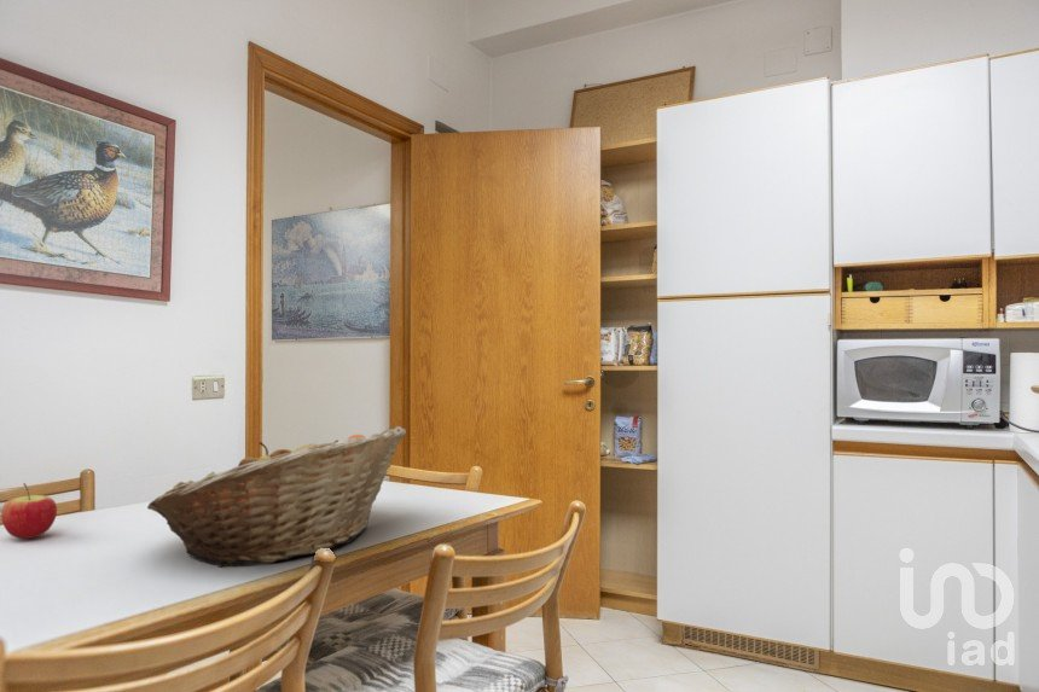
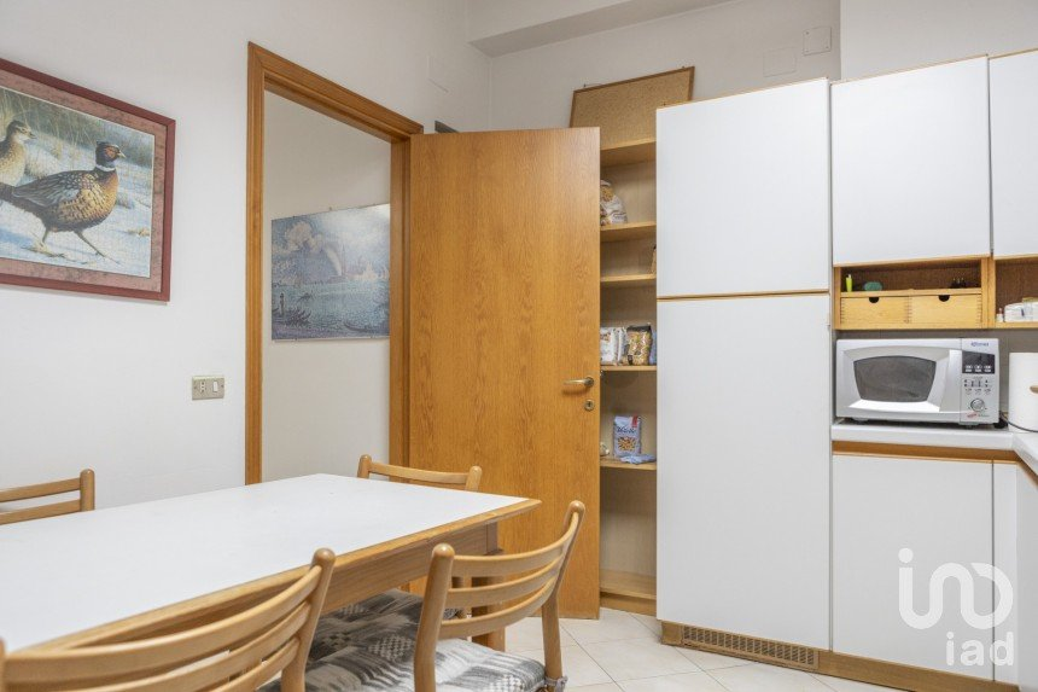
- apple [0,482,58,540]
- fruit basket [146,425,407,568]
